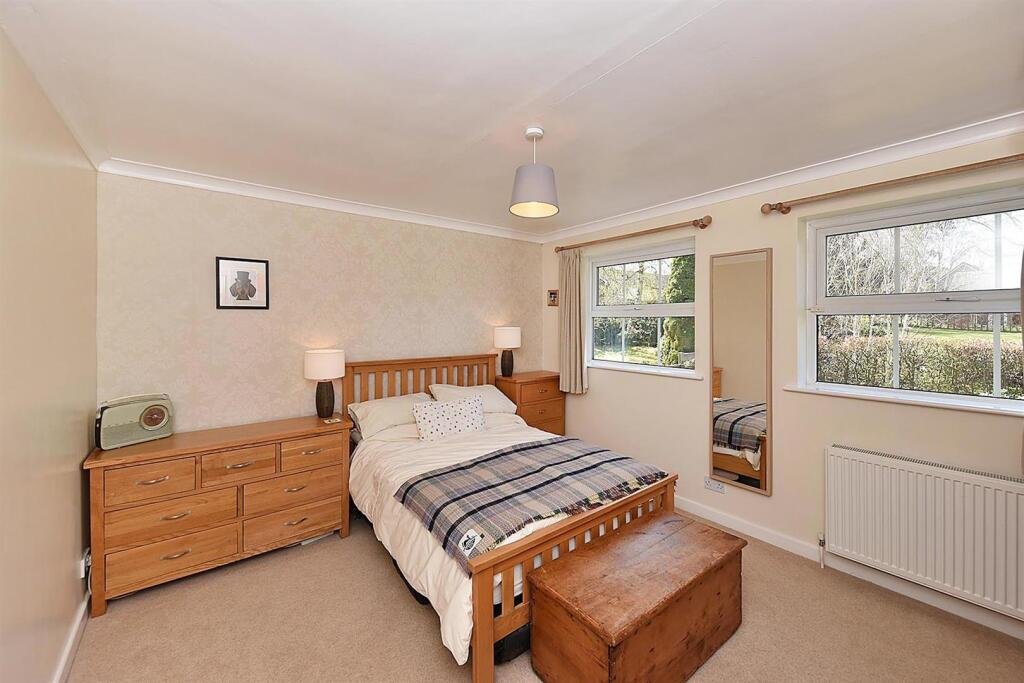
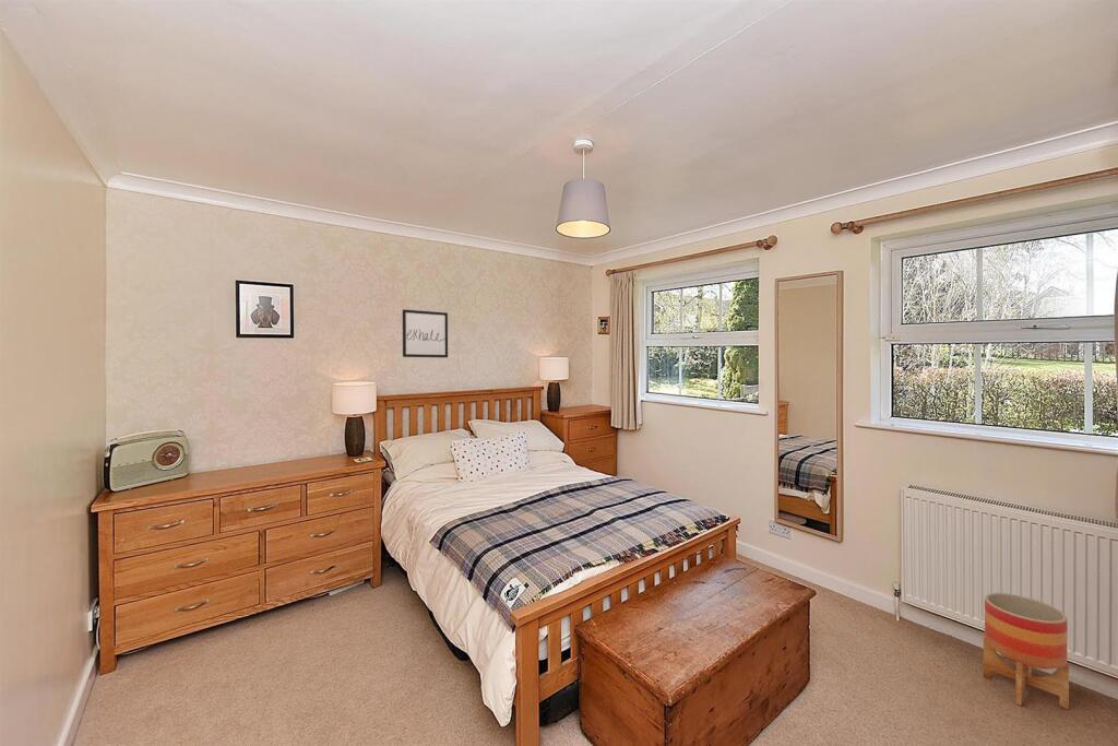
+ planter [983,592,1070,710]
+ wall art [402,308,449,358]
